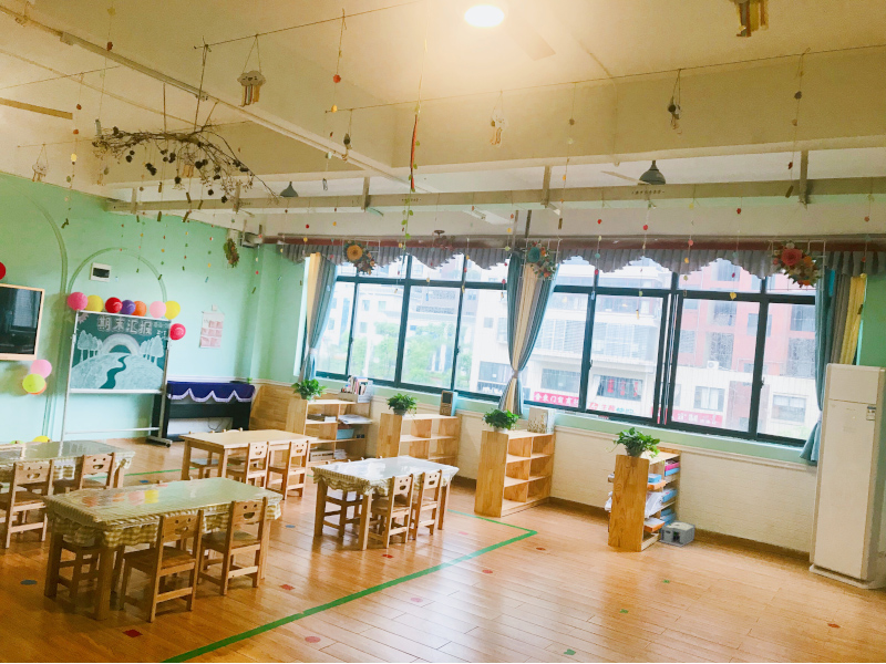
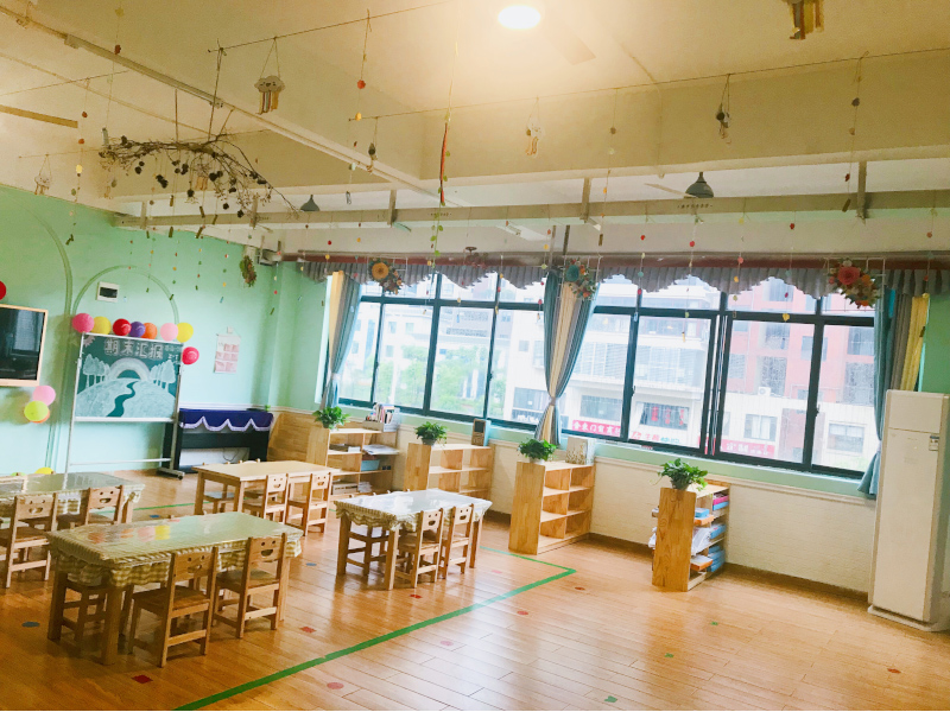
- storage bin [658,519,697,548]
